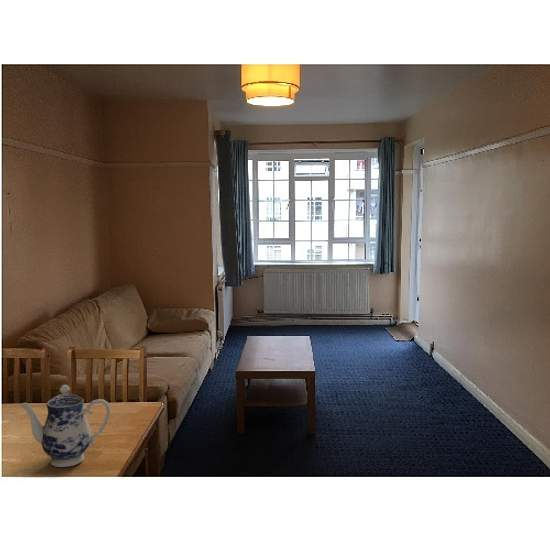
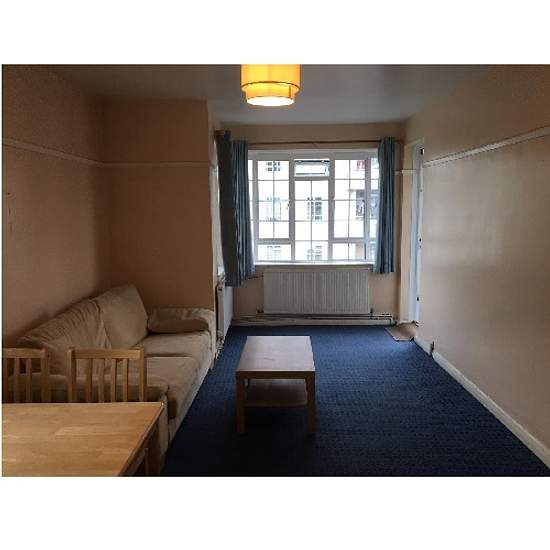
- teapot [18,384,111,468]
